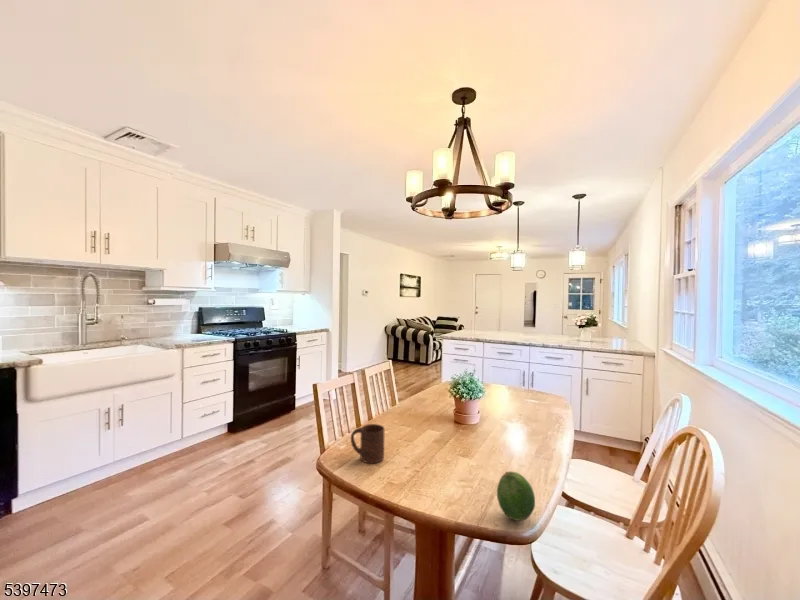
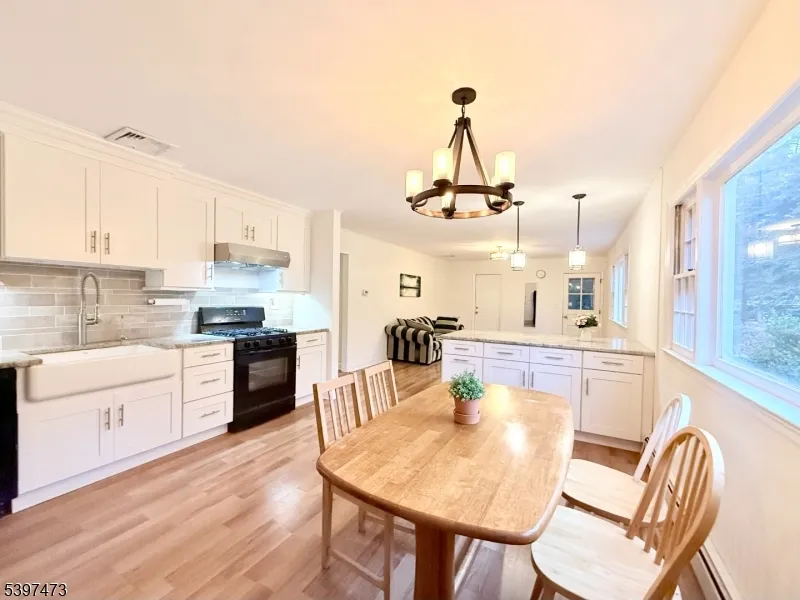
- cup [350,423,385,464]
- fruit [496,470,536,522]
